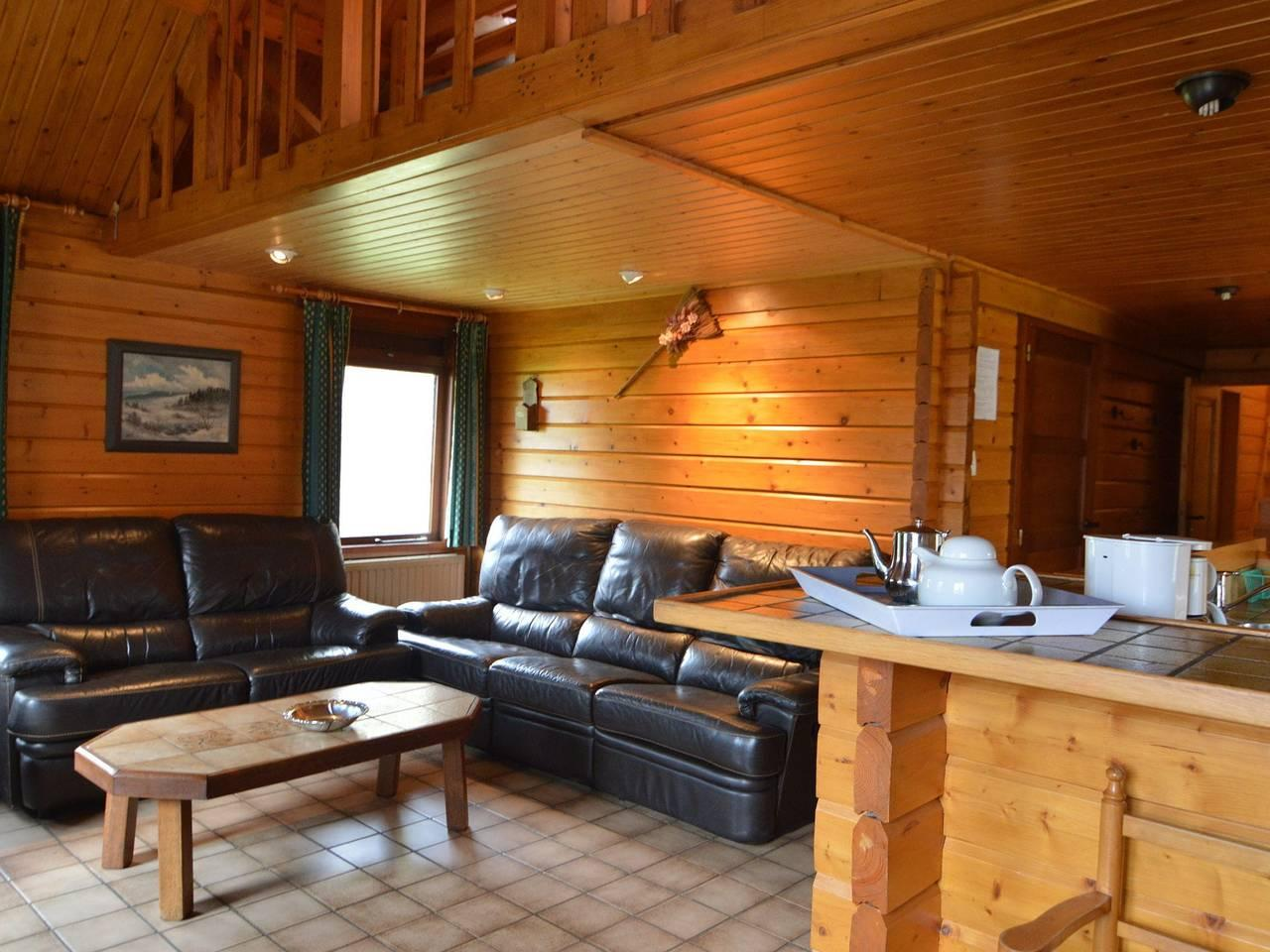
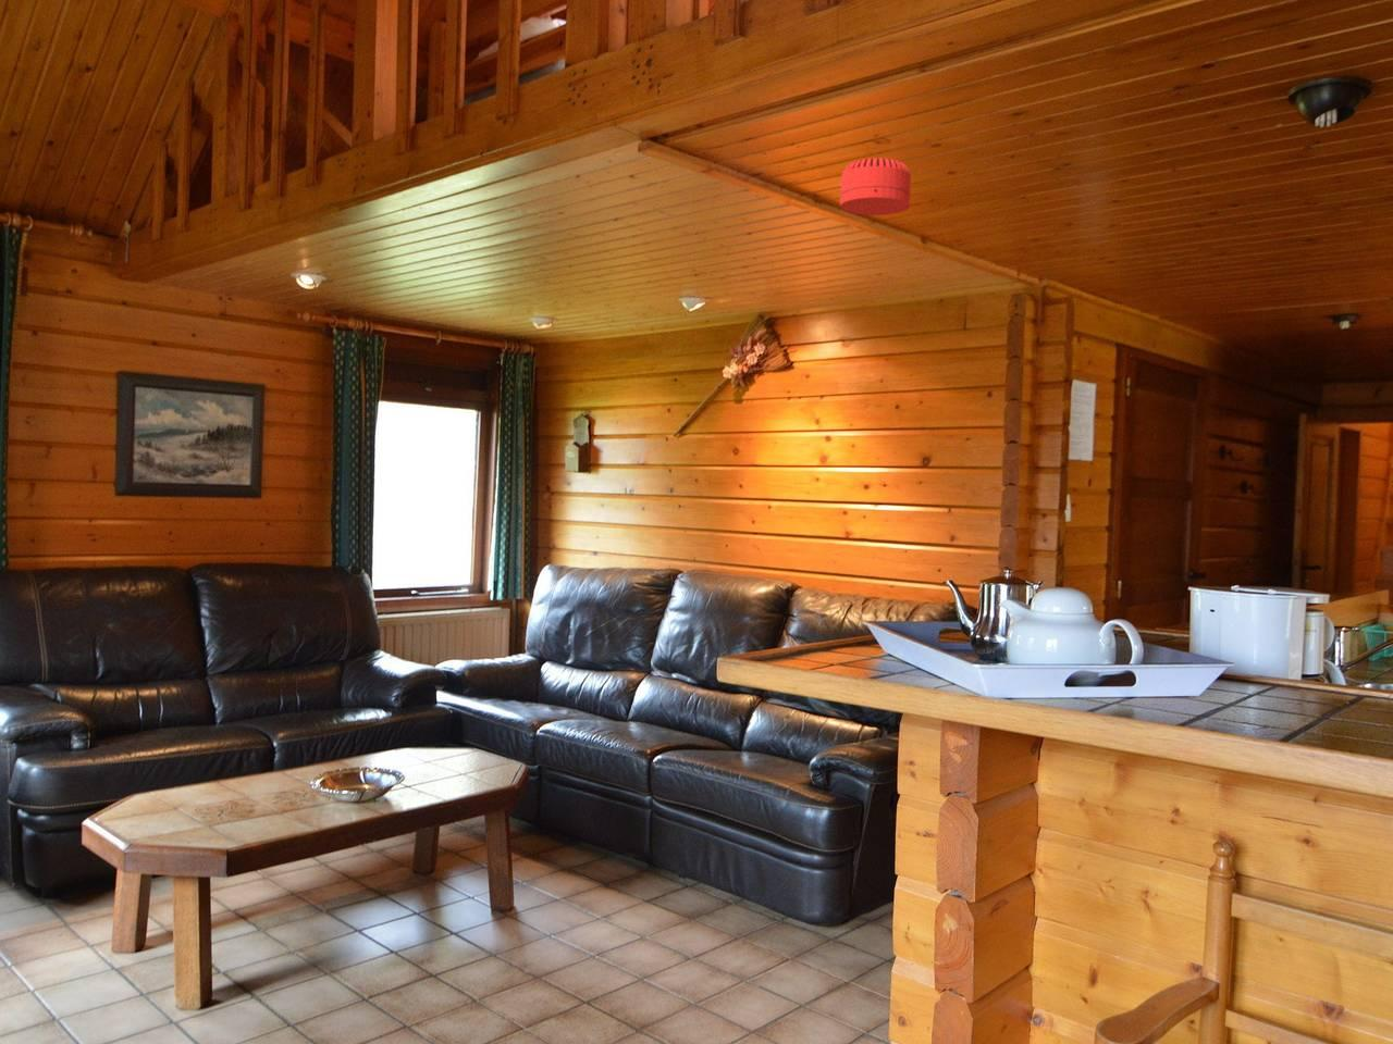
+ smoke detector [839,157,911,216]
